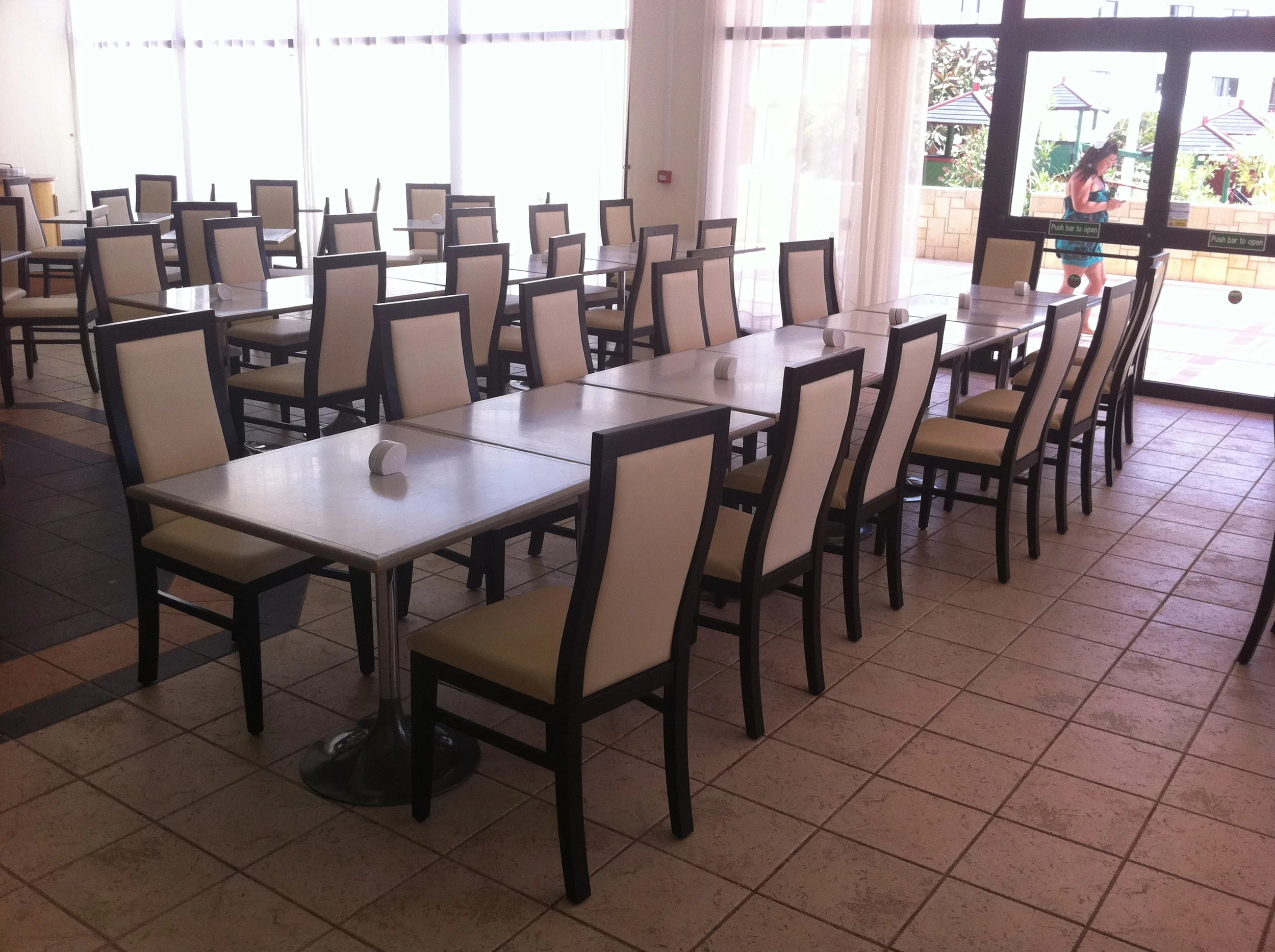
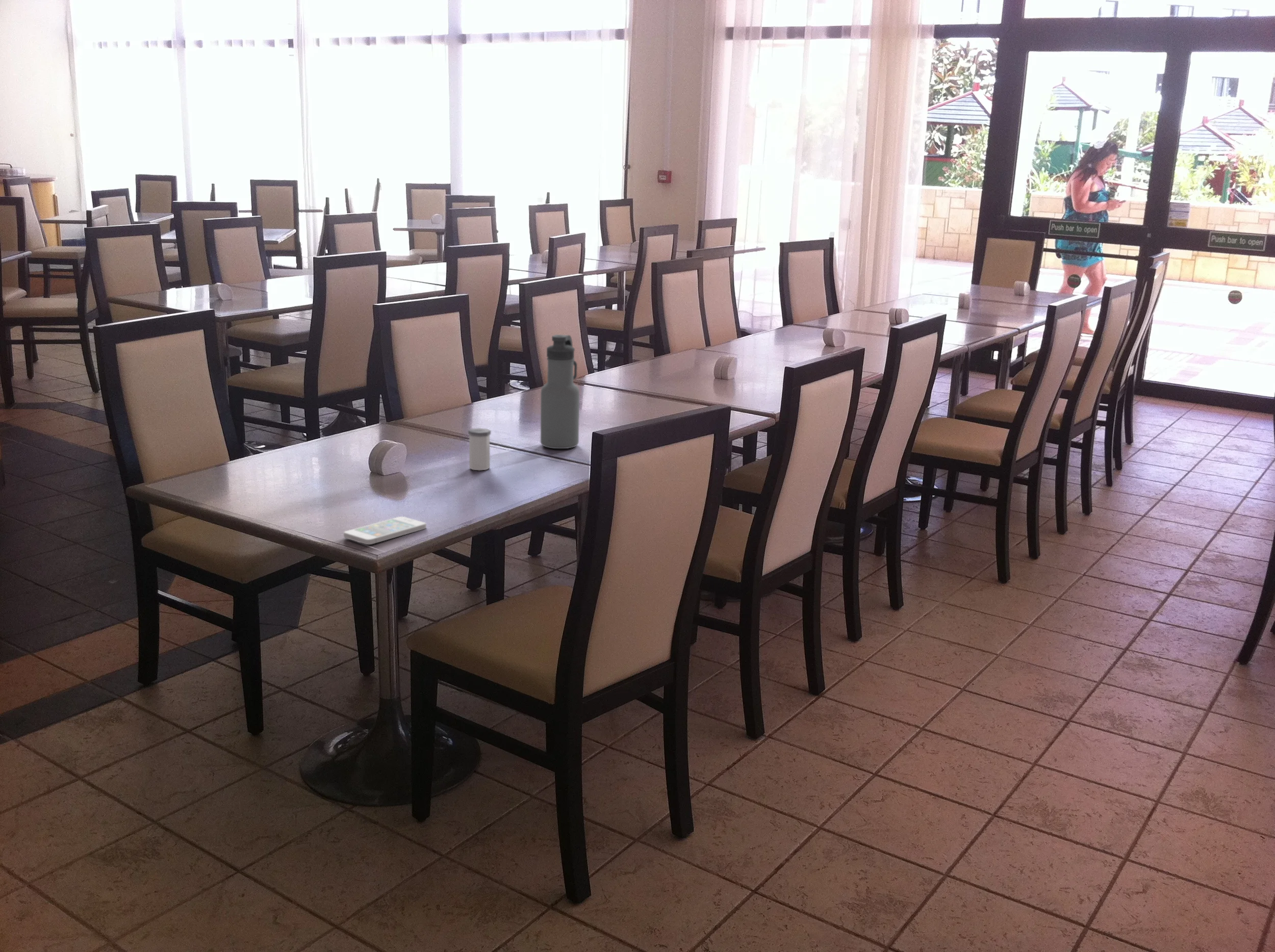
+ salt shaker [468,428,491,471]
+ smartphone [343,516,427,545]
+ water bottle [540,334,580,449]
